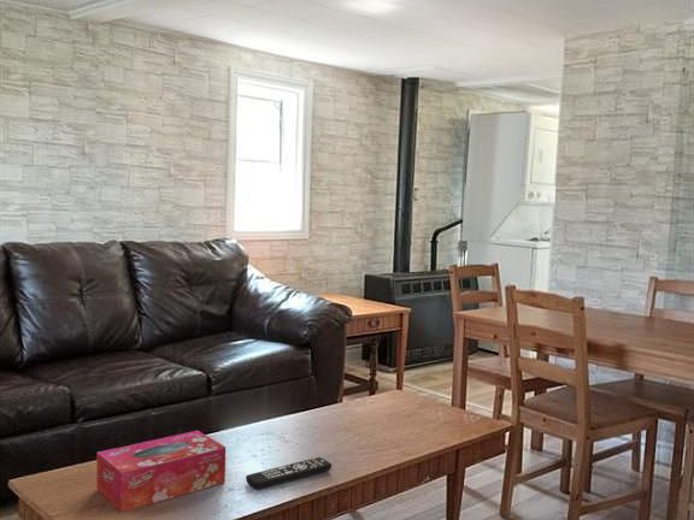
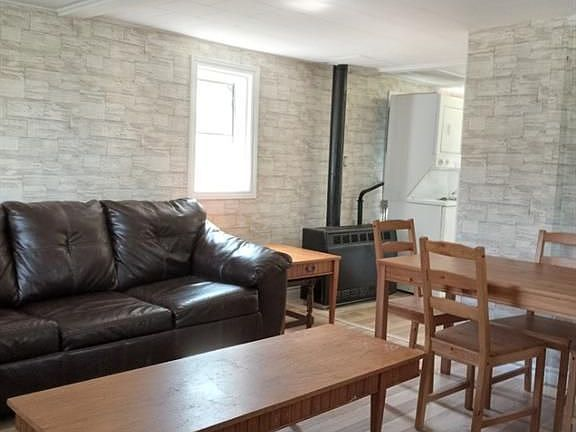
- remote control [245,456,333,490]
- tissue box [95,430,227,513]
